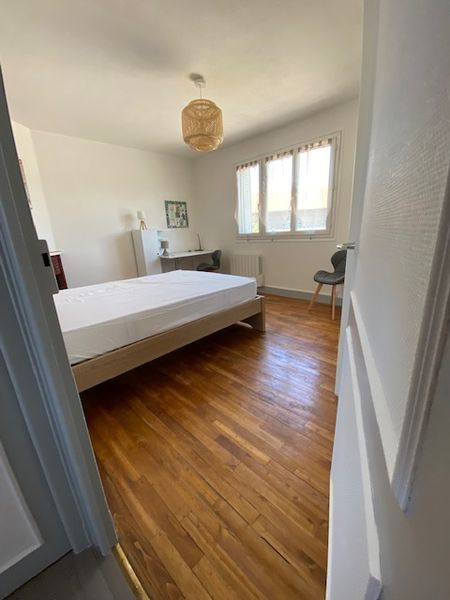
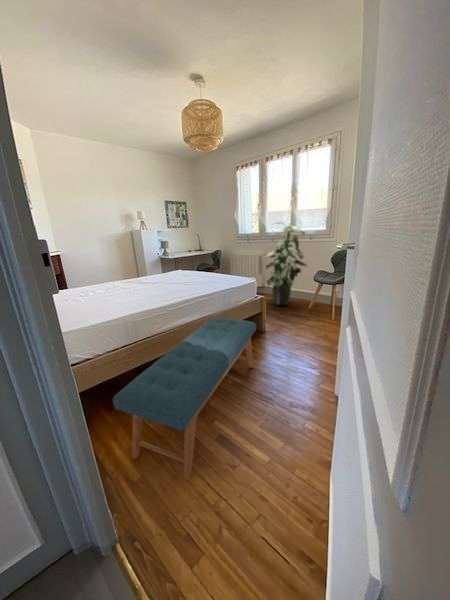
+ bench [112,316,257,481]
+ indoor plant [262,220,309,306]
